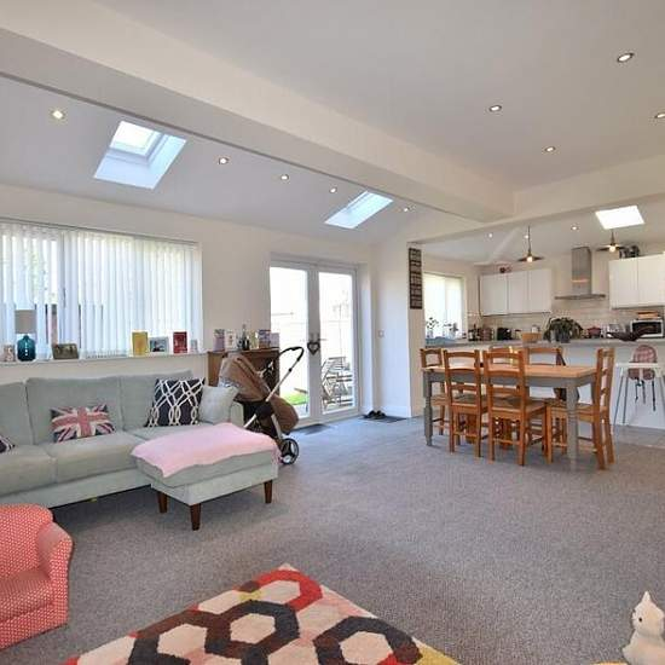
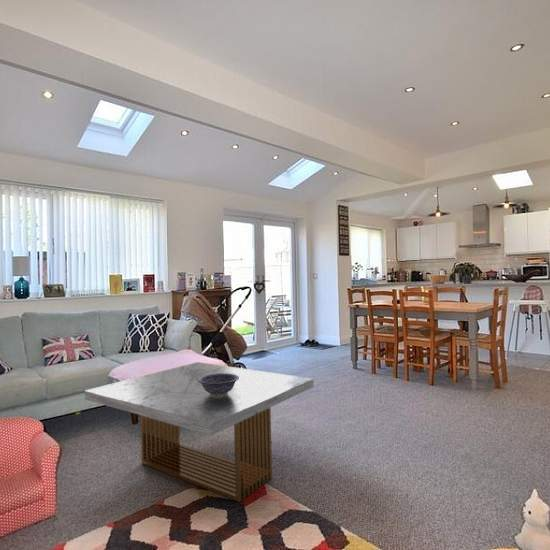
+ coffee table [84,361,315,503]
+ decorative bowl [197,373,240,397]
